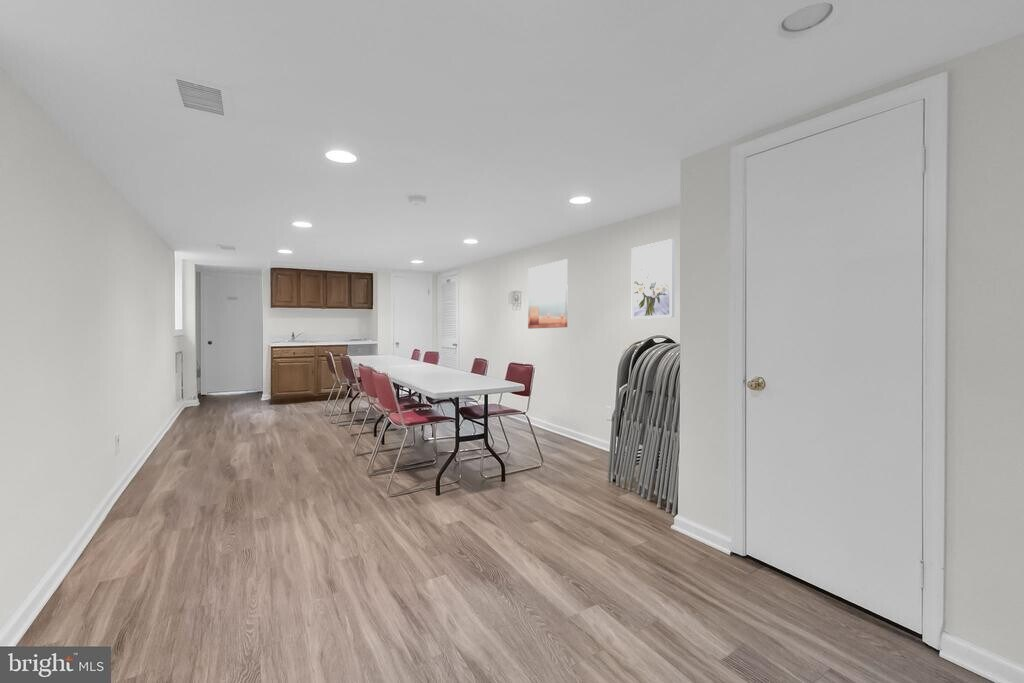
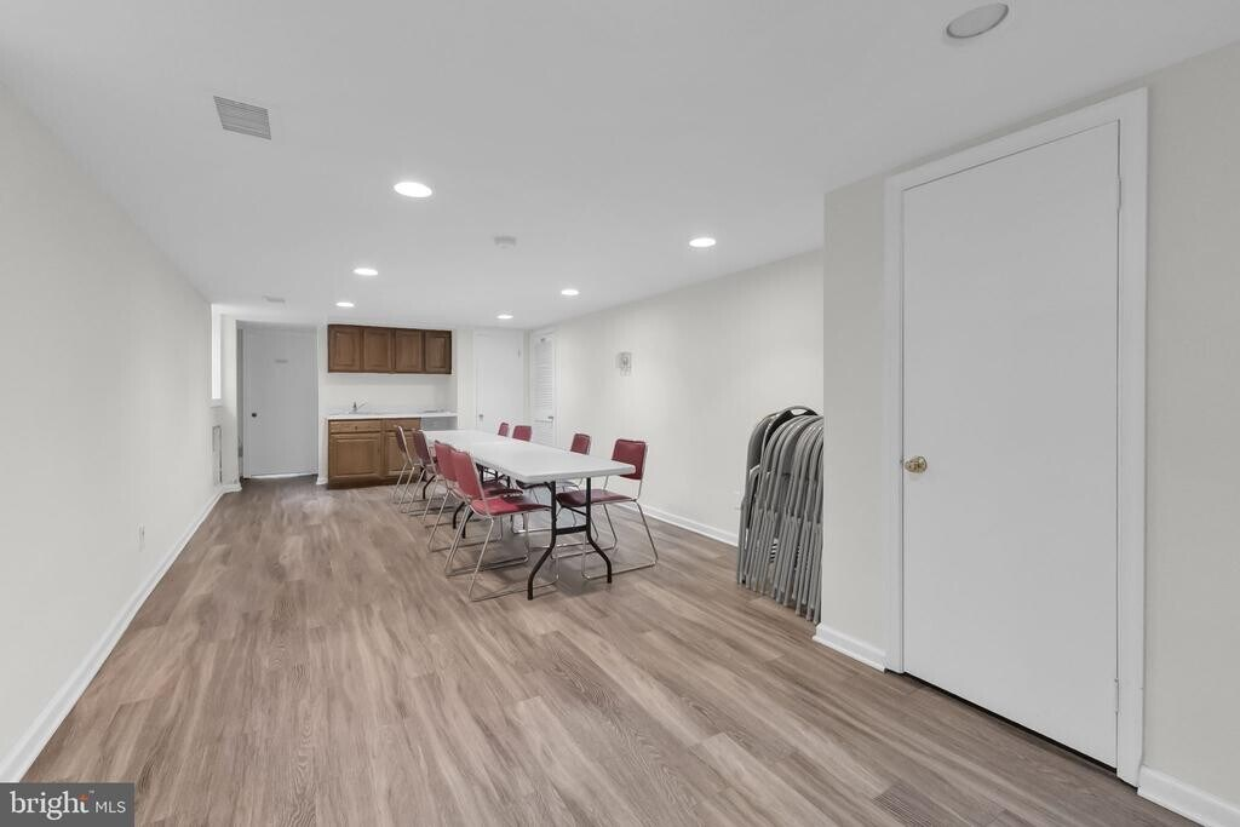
- wall art [631,238,676,320]
- wall art [527,259,569,330]
